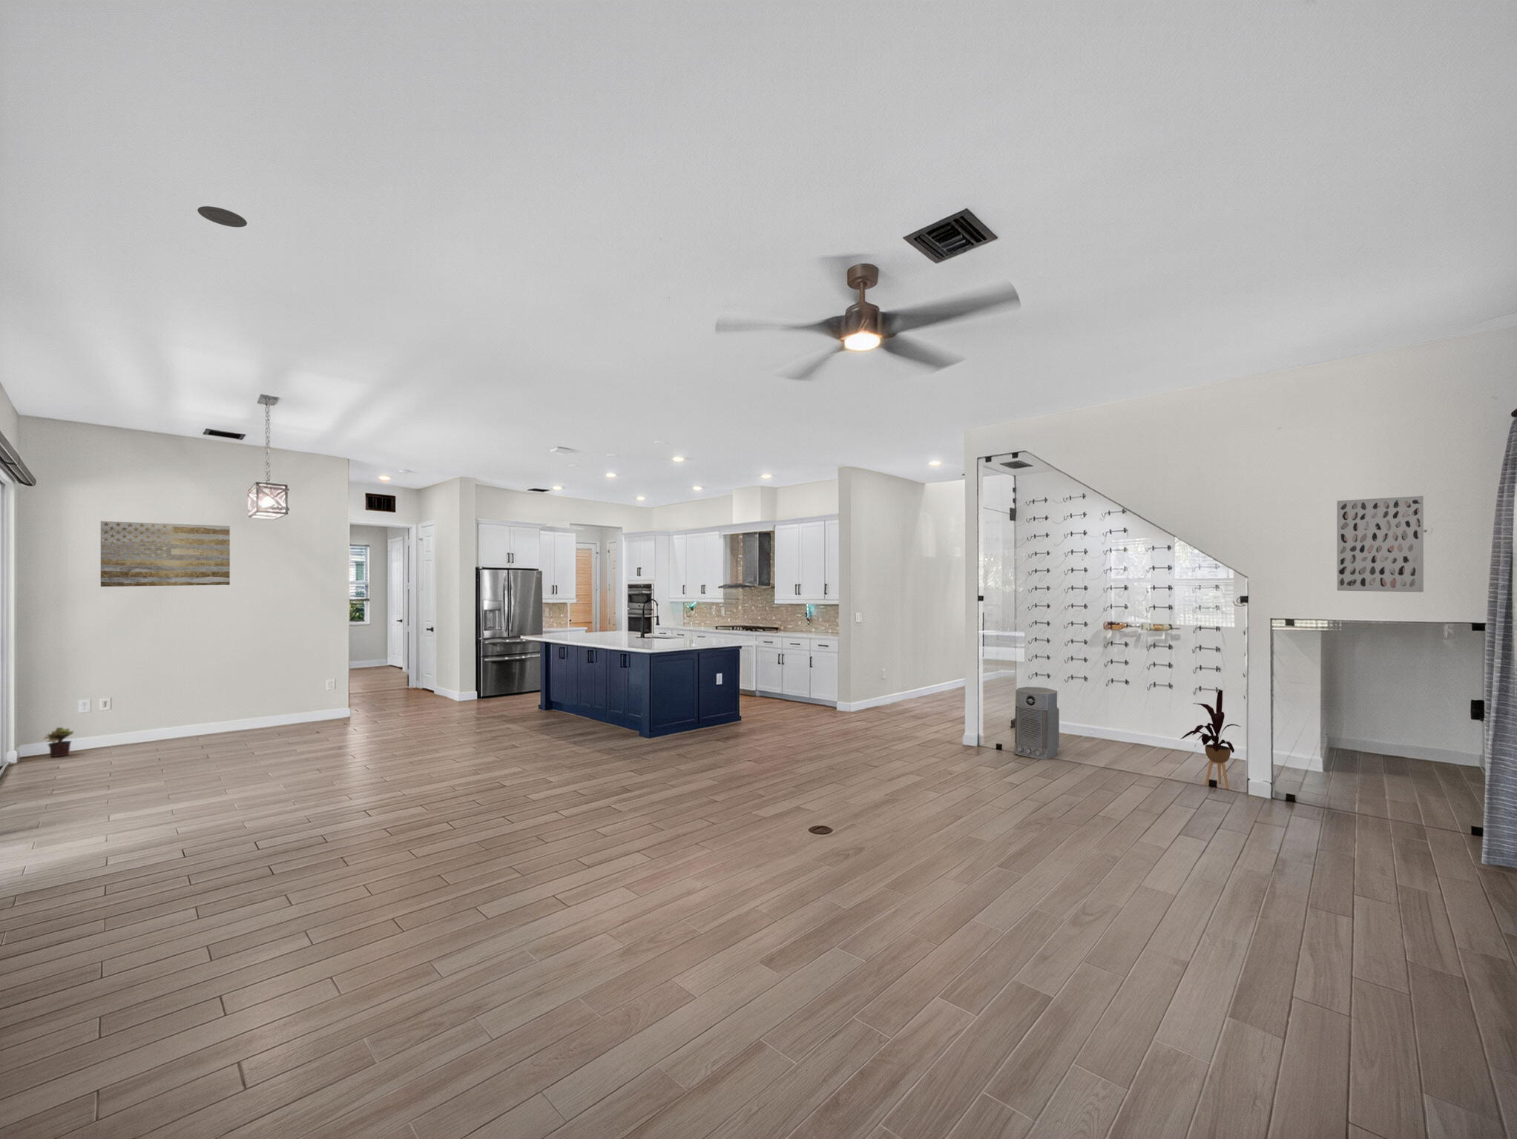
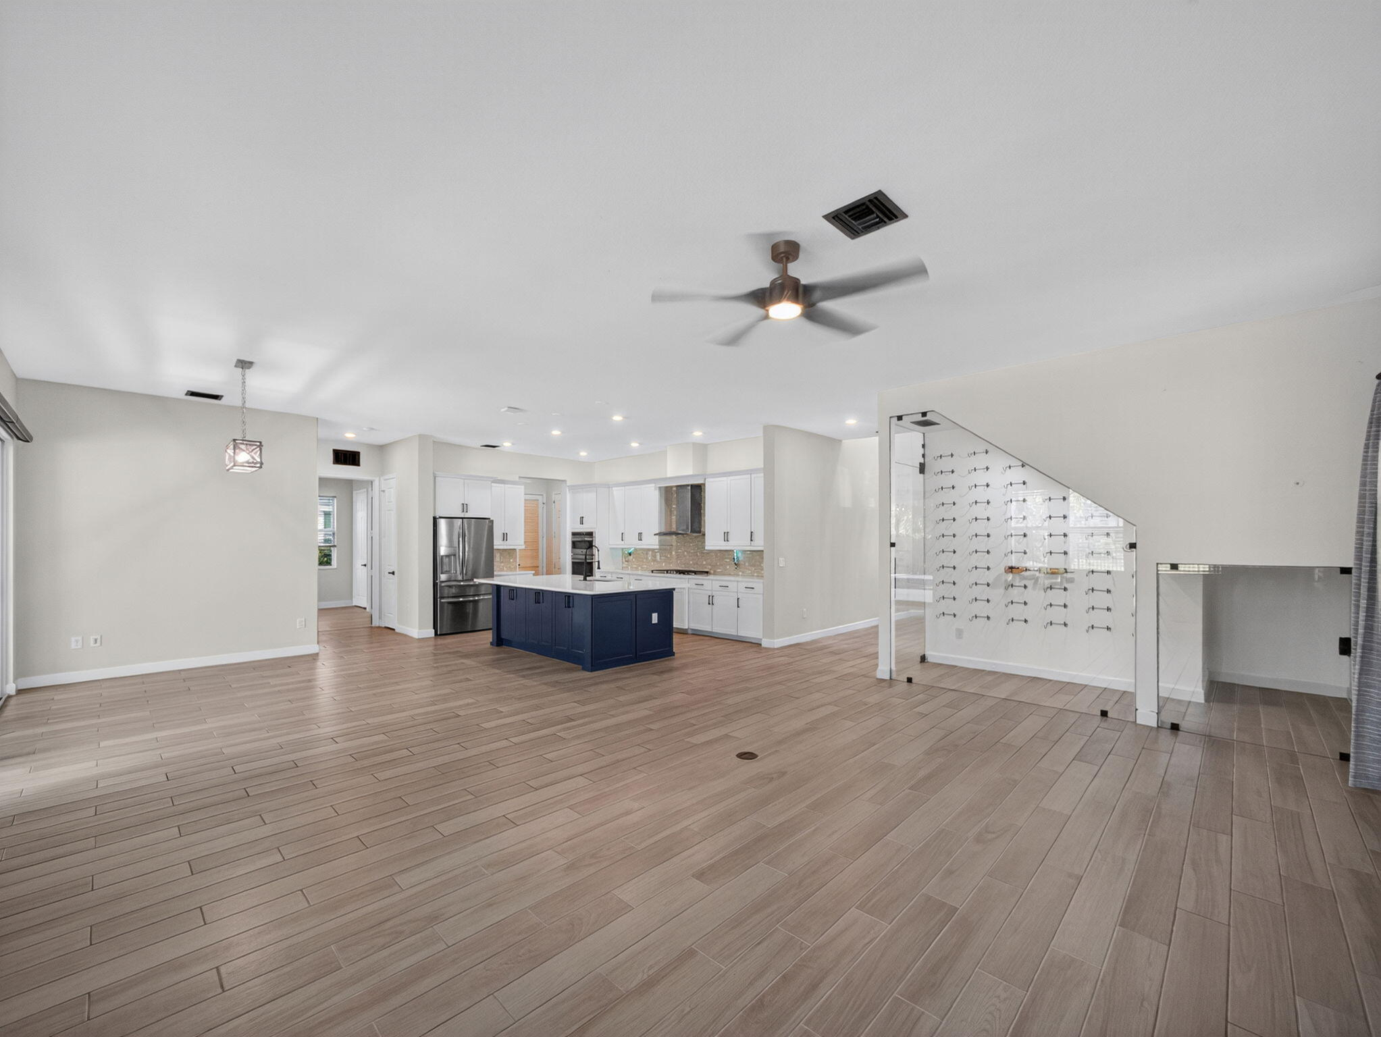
- wall art [1336,495,1424,592]
- air purifier [1013,686,1060,760]
- potted plant [43,726,75,757]
- wall art [100,520,231,587]
- recessed light [196,206,248,227]
- house plant [1180,689,1241,790]
